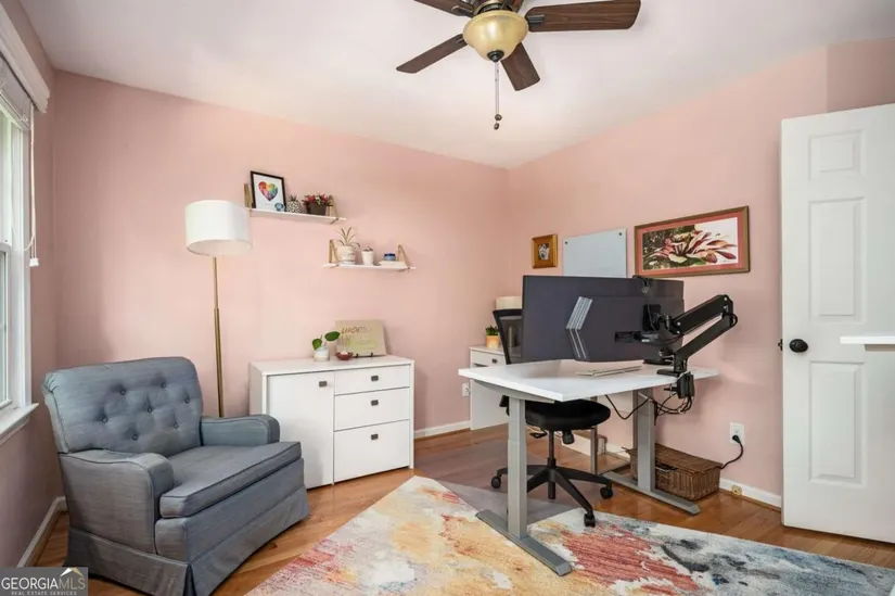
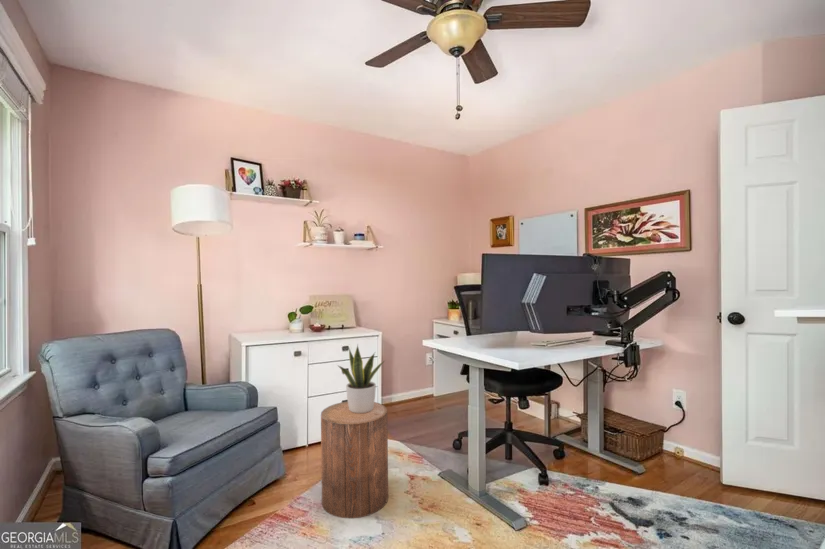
+ stool [320,401,389,519]
+ potted plant [336,344,387,413]
